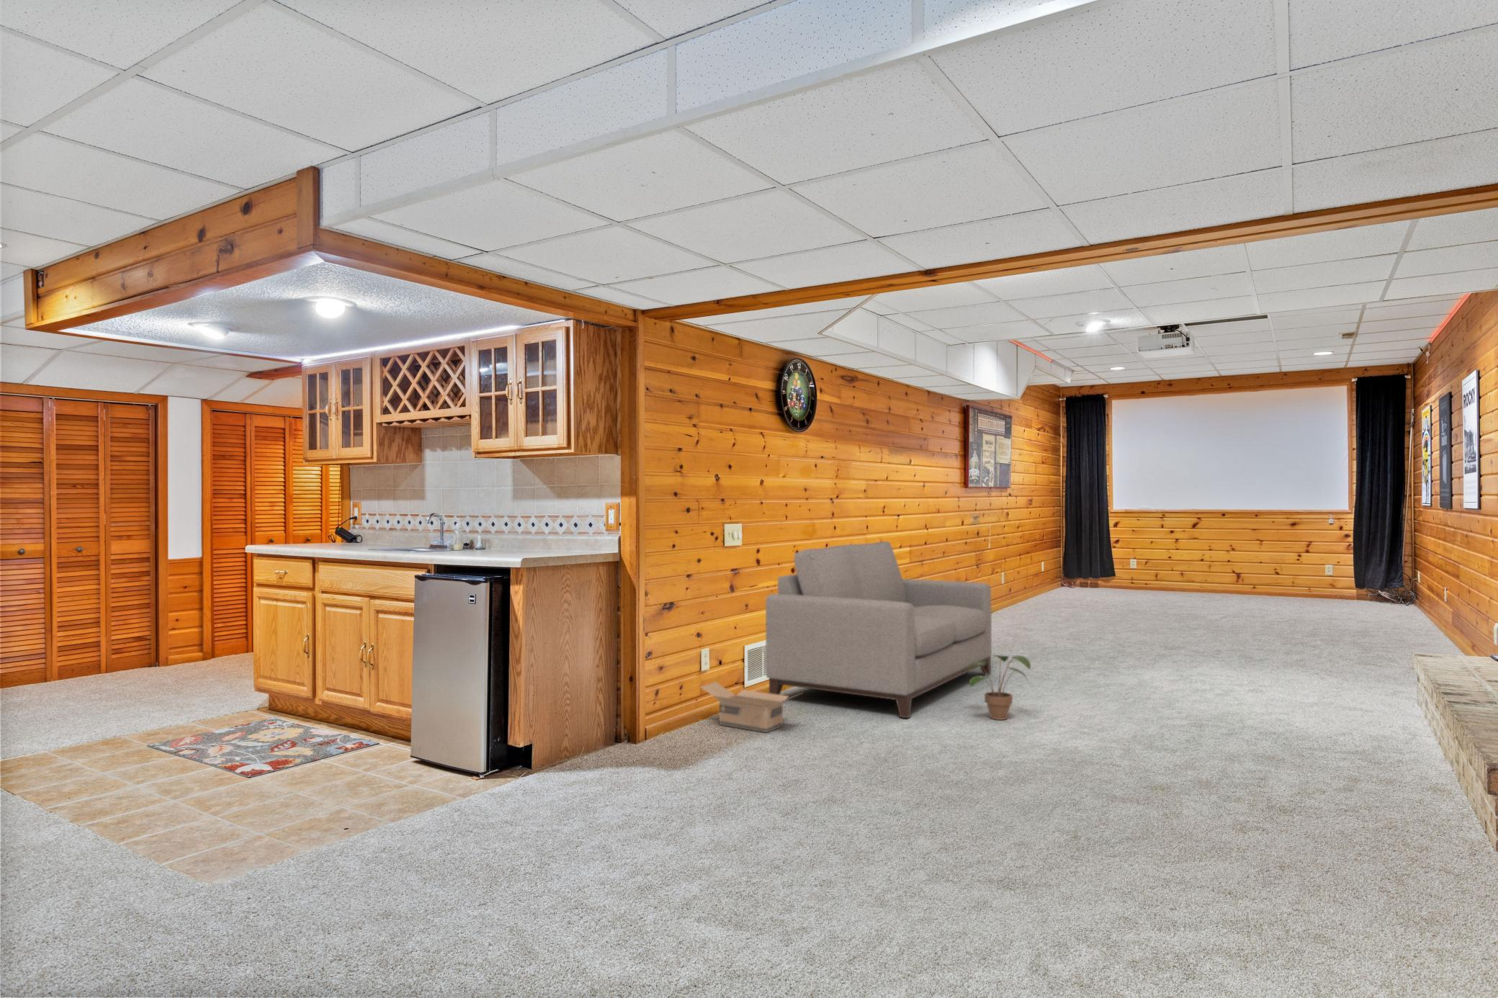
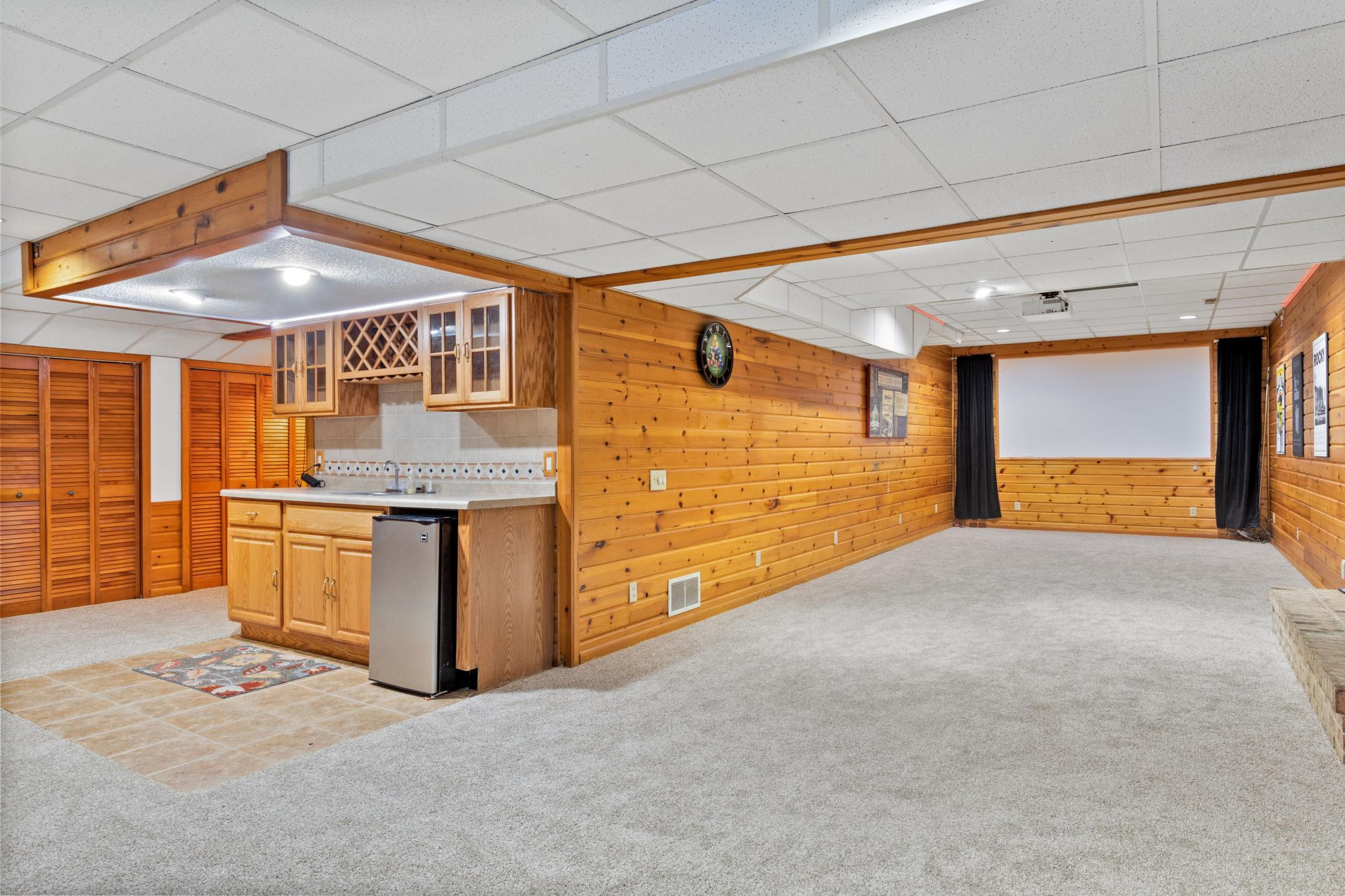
- cardboard box [699,682,804,734]
- sofa [765,540,992,718]
- potted plant [966,655,1031,721]
